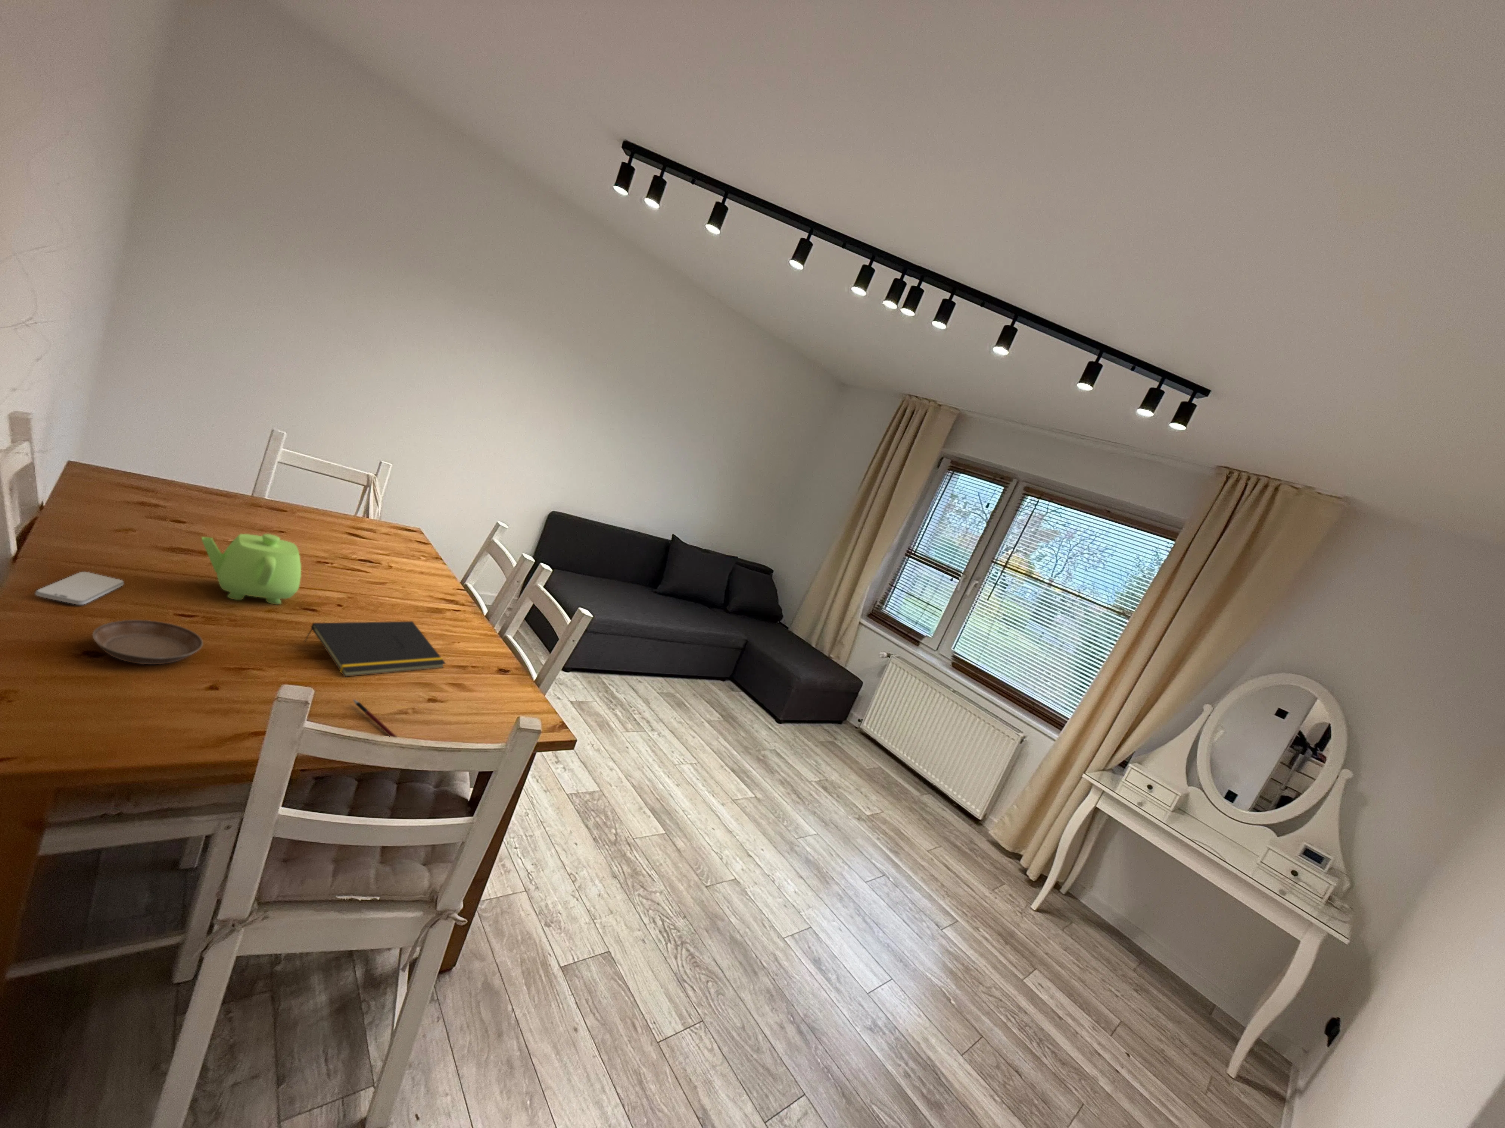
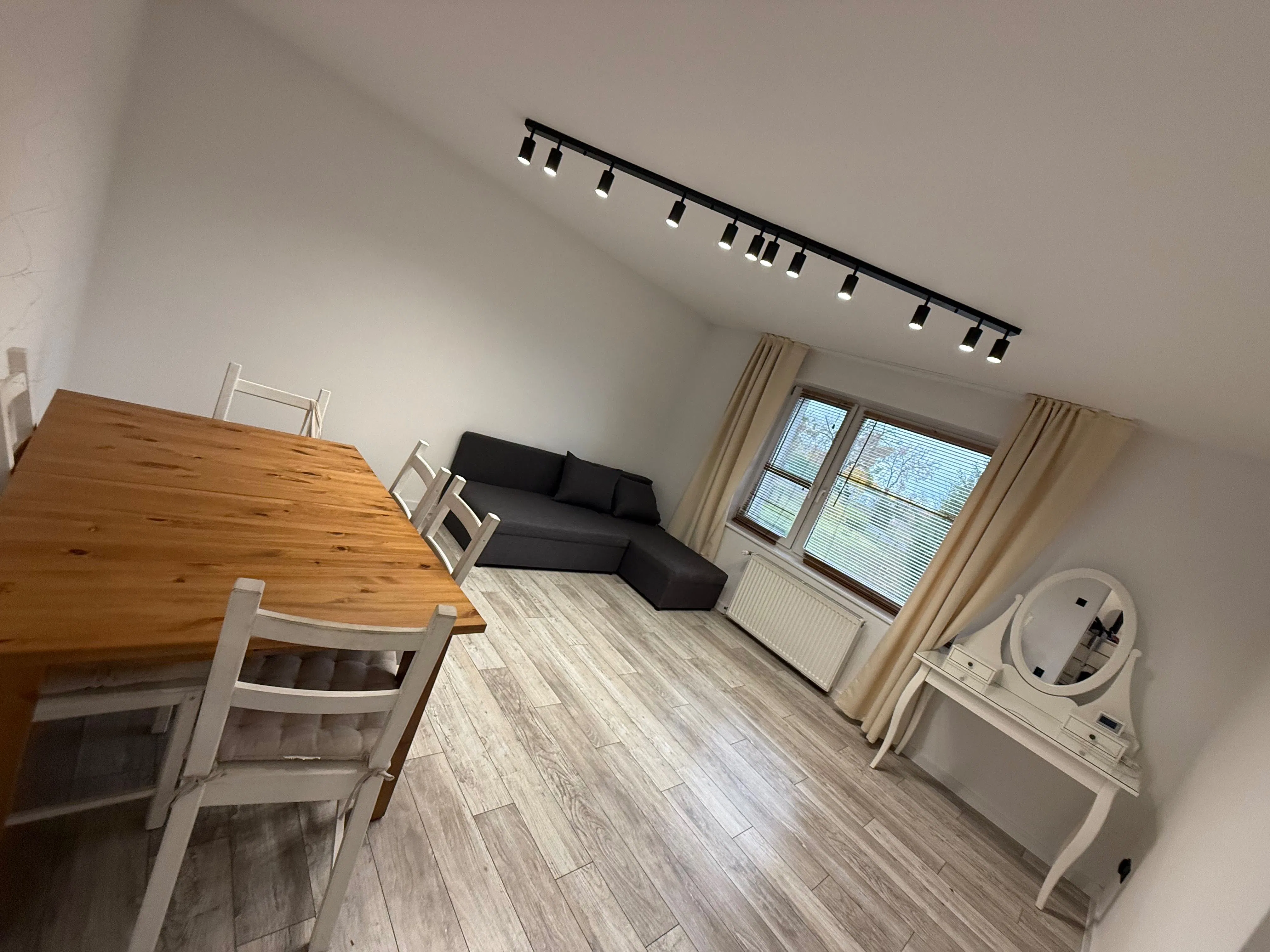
- smartphone [34,571,124,605]
- pen [353,699,397,738]
- notepad [303,621,446,677]
- teapot [201,533,302,604]
- saucer [91,620,204,665]
